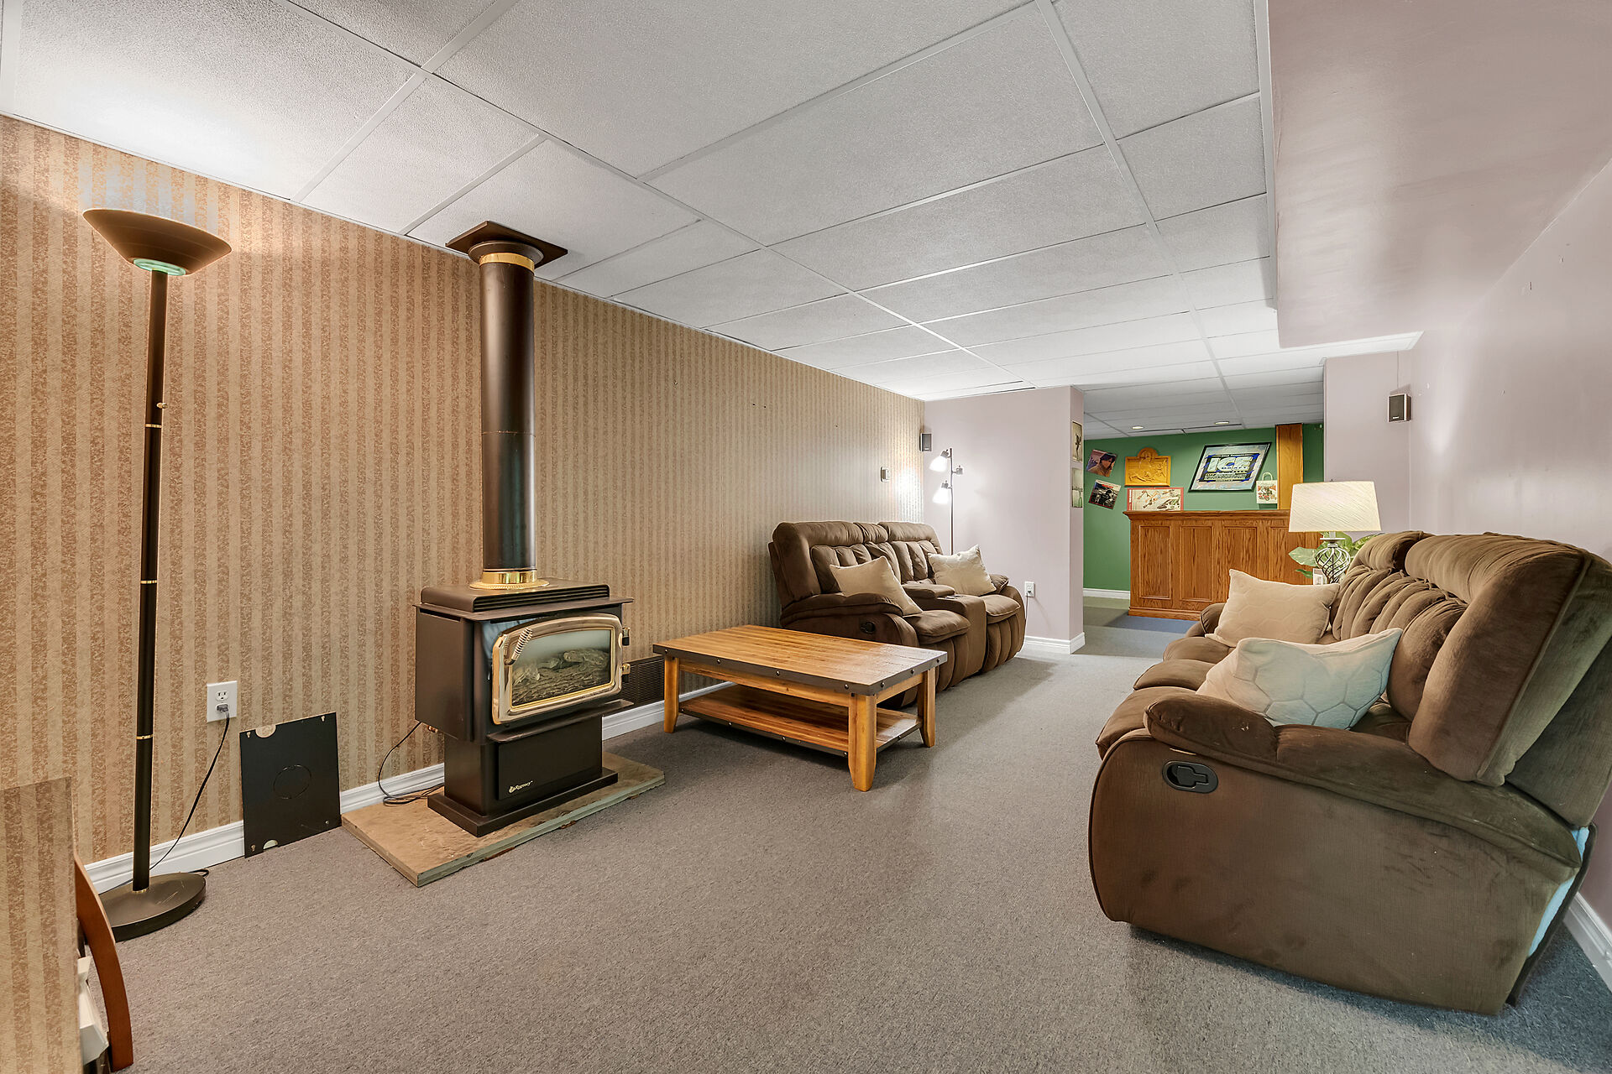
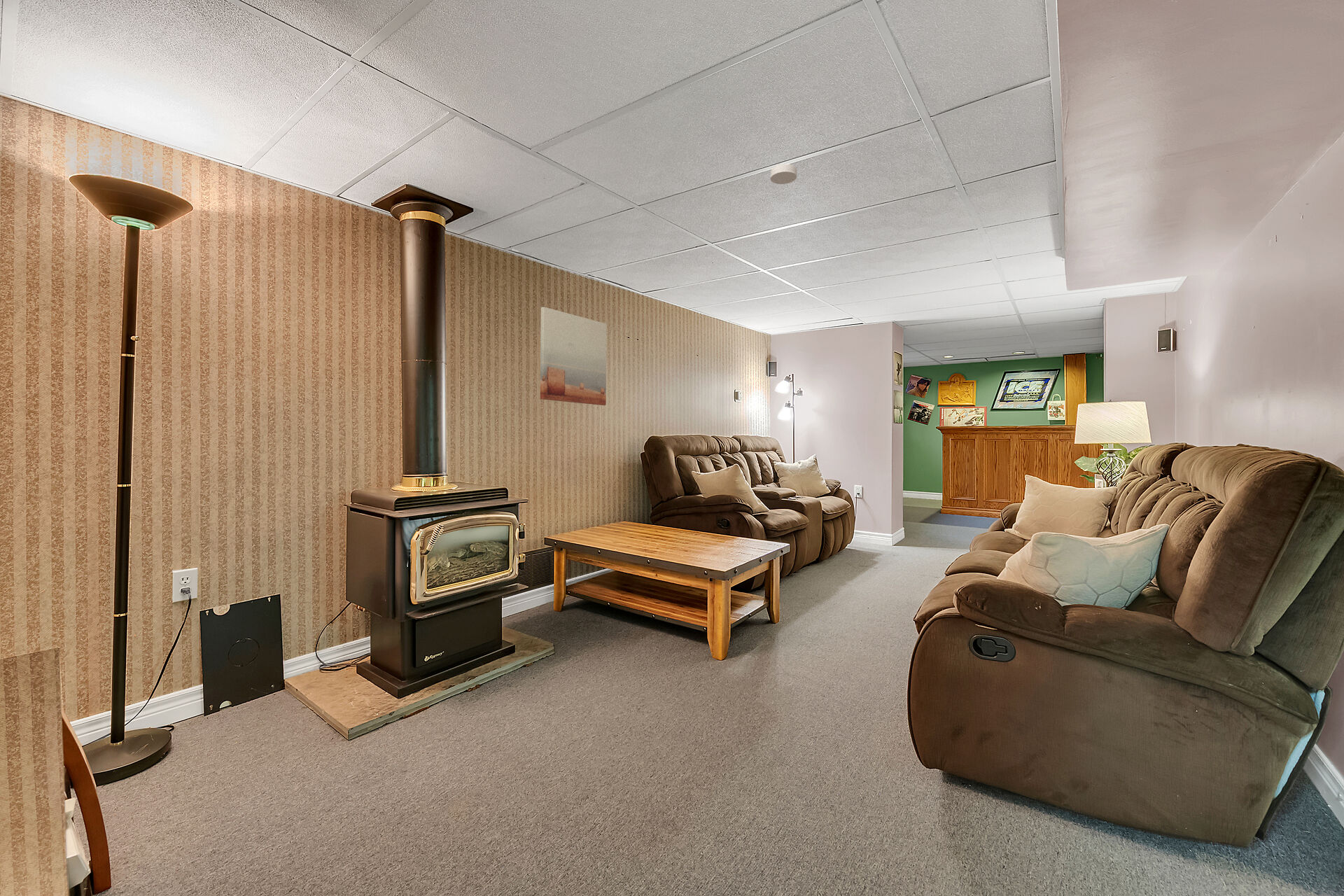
+ smoke detector [770,162,797,185]
+ wall art [540,307,608,406]
